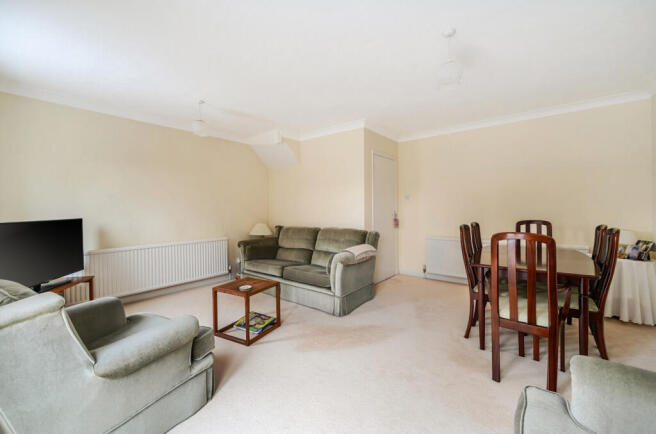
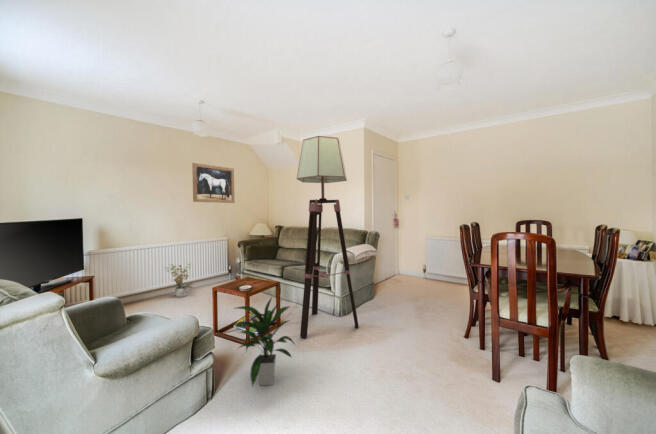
+ floor lamp [296,135,359,339]
+ indoor plant [232,296,298,388]
+ wall art [191,162,235,204]
+ potted plant [163,263,195,298]
